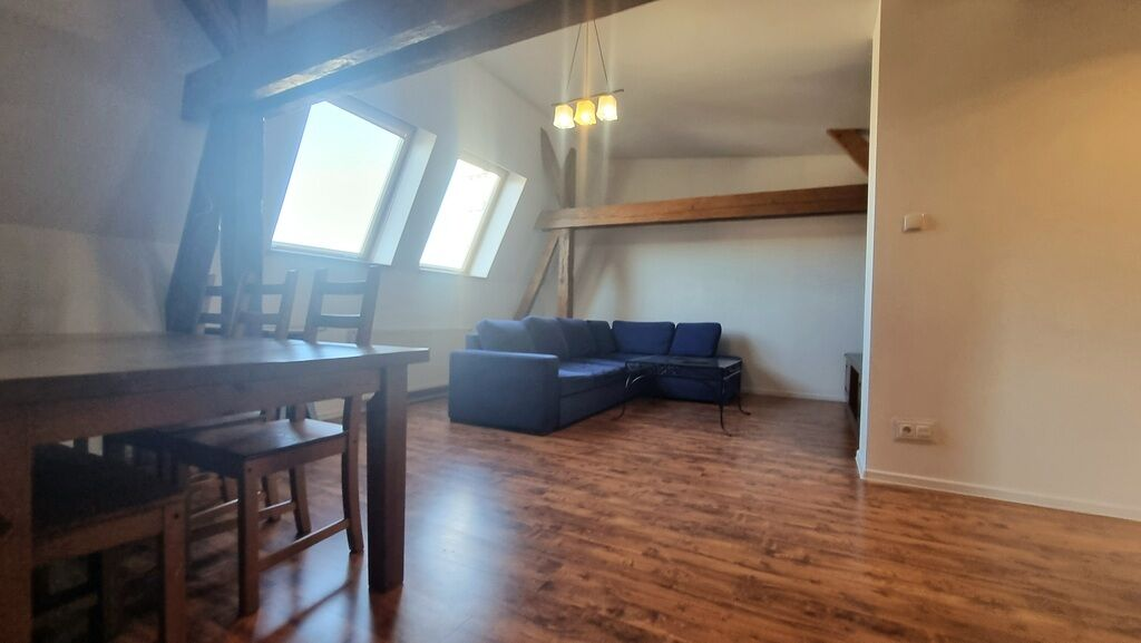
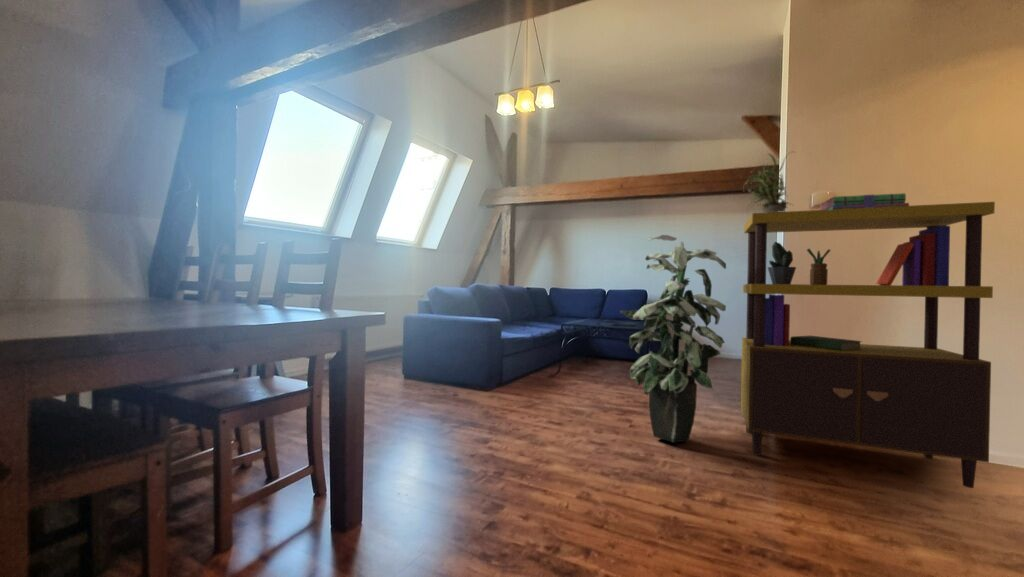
+ indoor plant [619,234,727,443]
+ stack of books [818,192,910,210]
+ bookcase [740,201,996,489]
+ potted plant [742,151,797,213]
